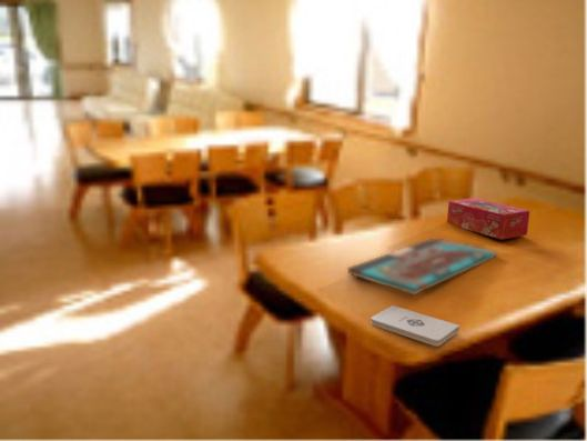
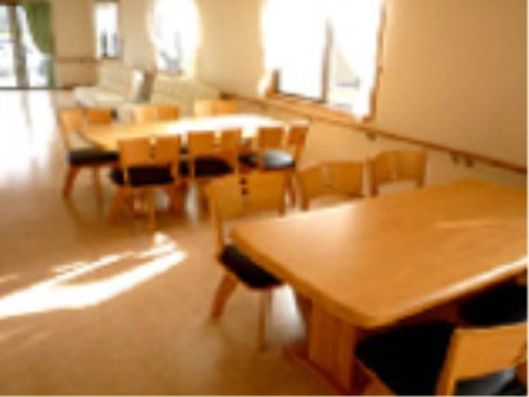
- board game [346,238,497,295]
- notepad [370,304,461,347]
- tissue box [446,197,530,241]
